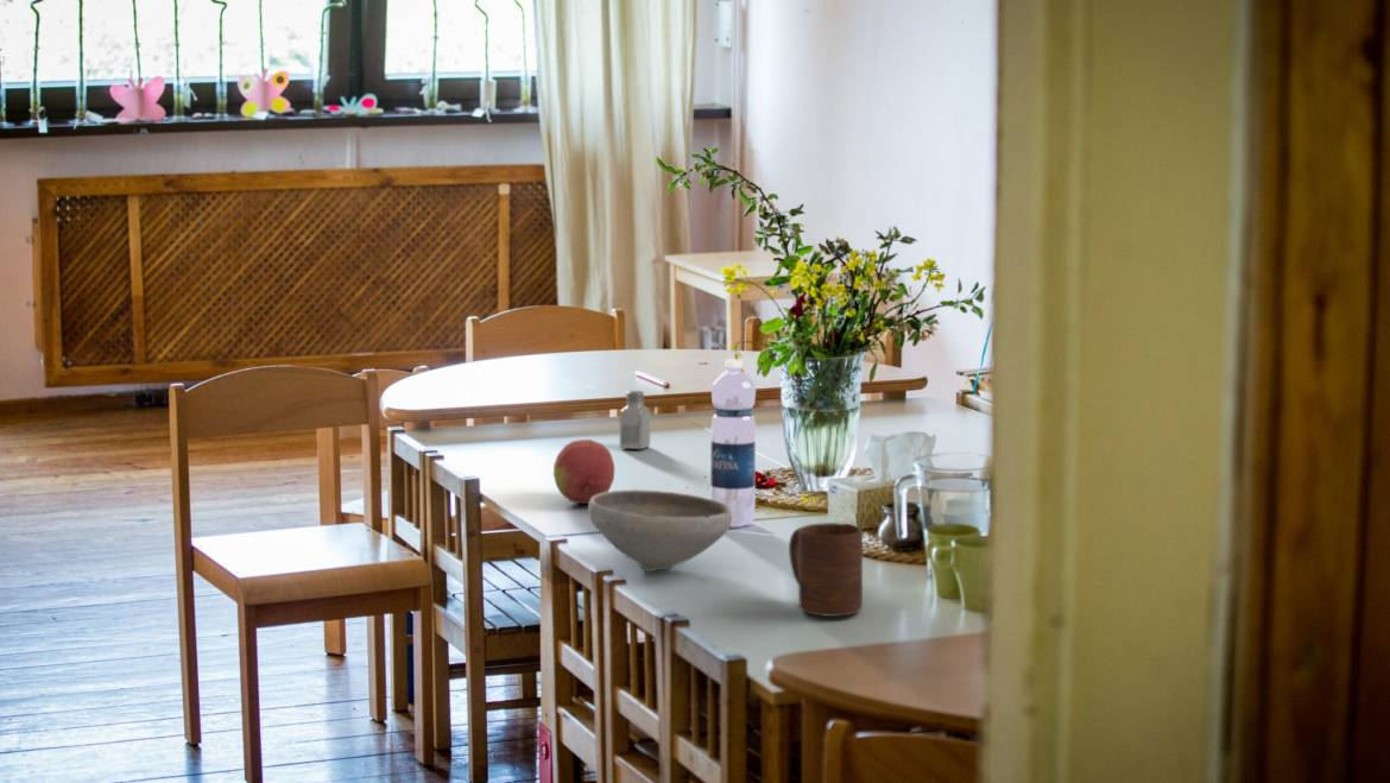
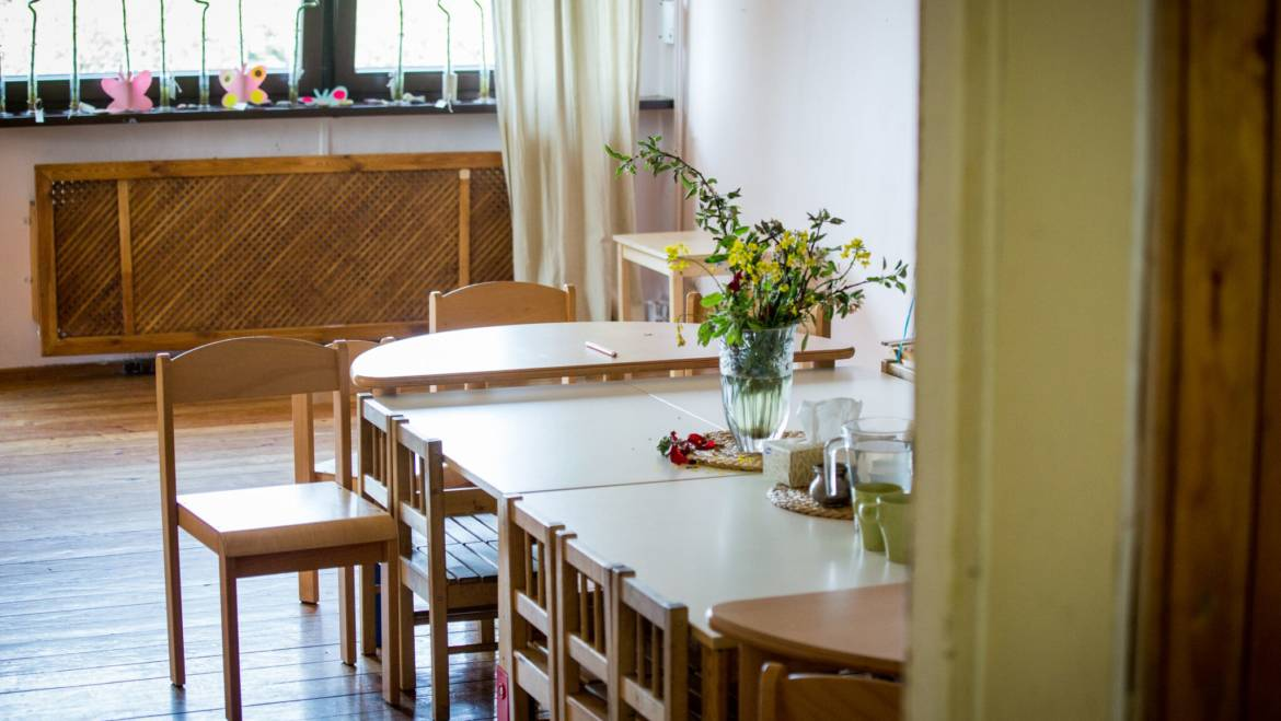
- water bottle [709,359,757,528]
- bowl [587,488,732,573]
- saltshaker [619,390,651,450]
- fruit [552,438,615,505]
- cup [788,522,864,618]
